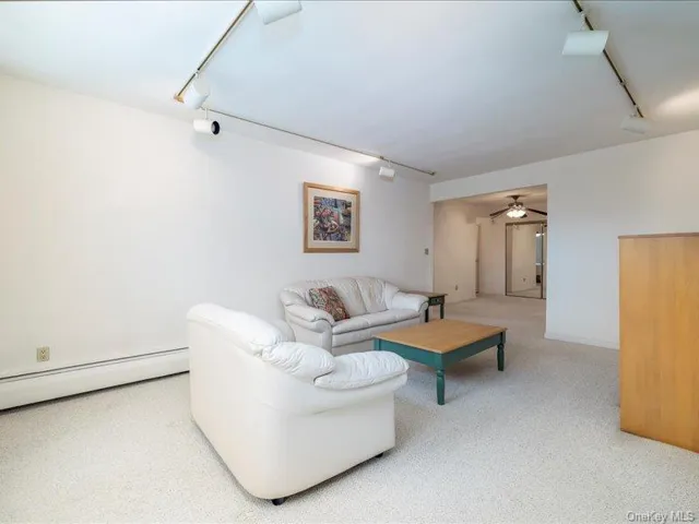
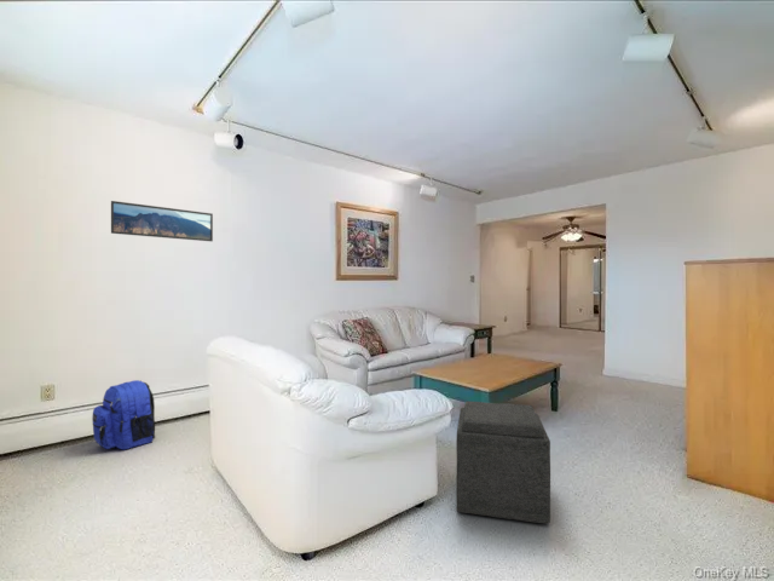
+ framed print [110,200,214,242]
+ ottoman [455,399,551,525]
+ backpack [91,379,156,450]
